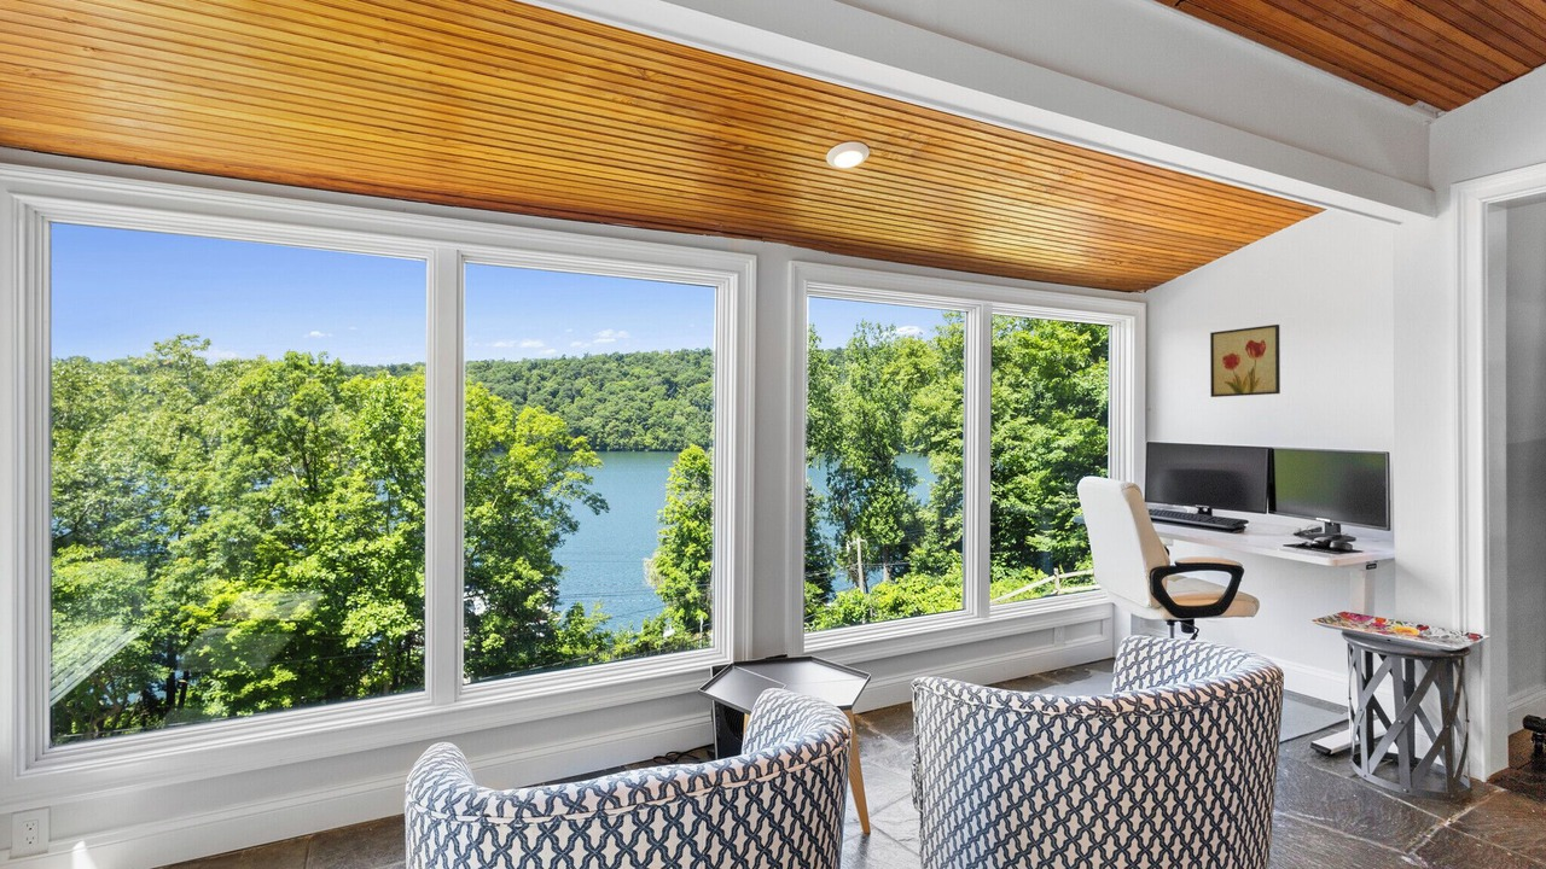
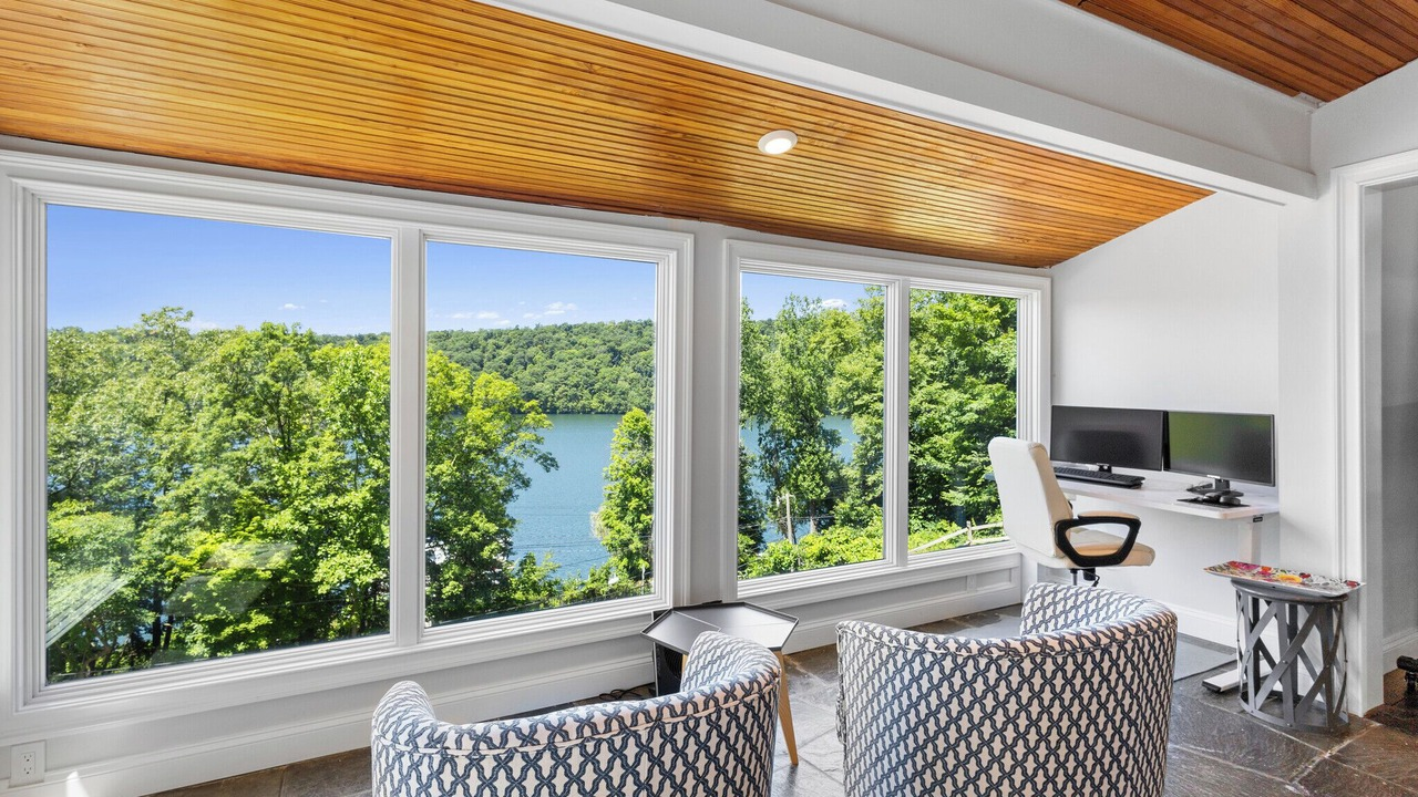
- wall art [1209,323,1281,398]
